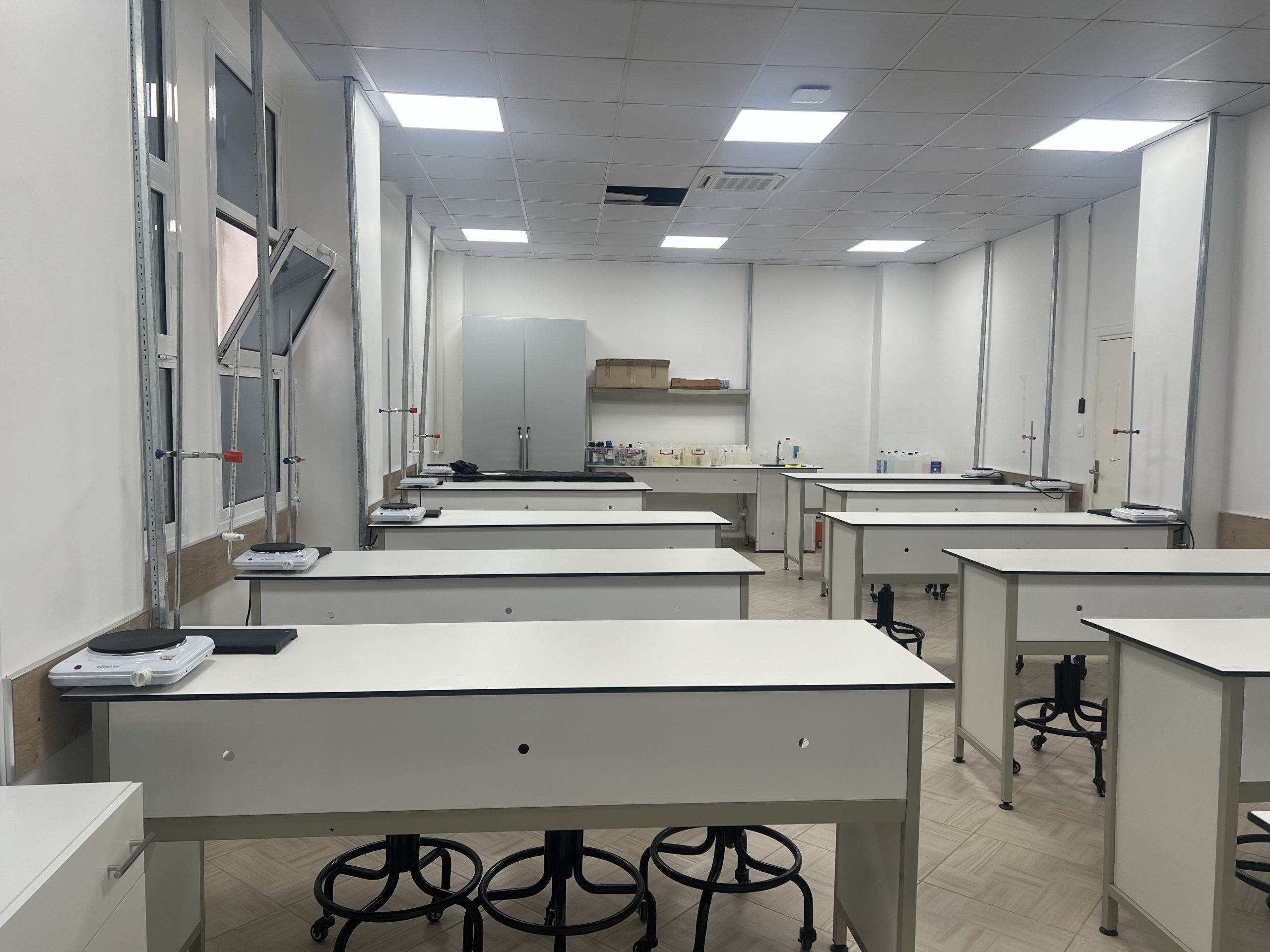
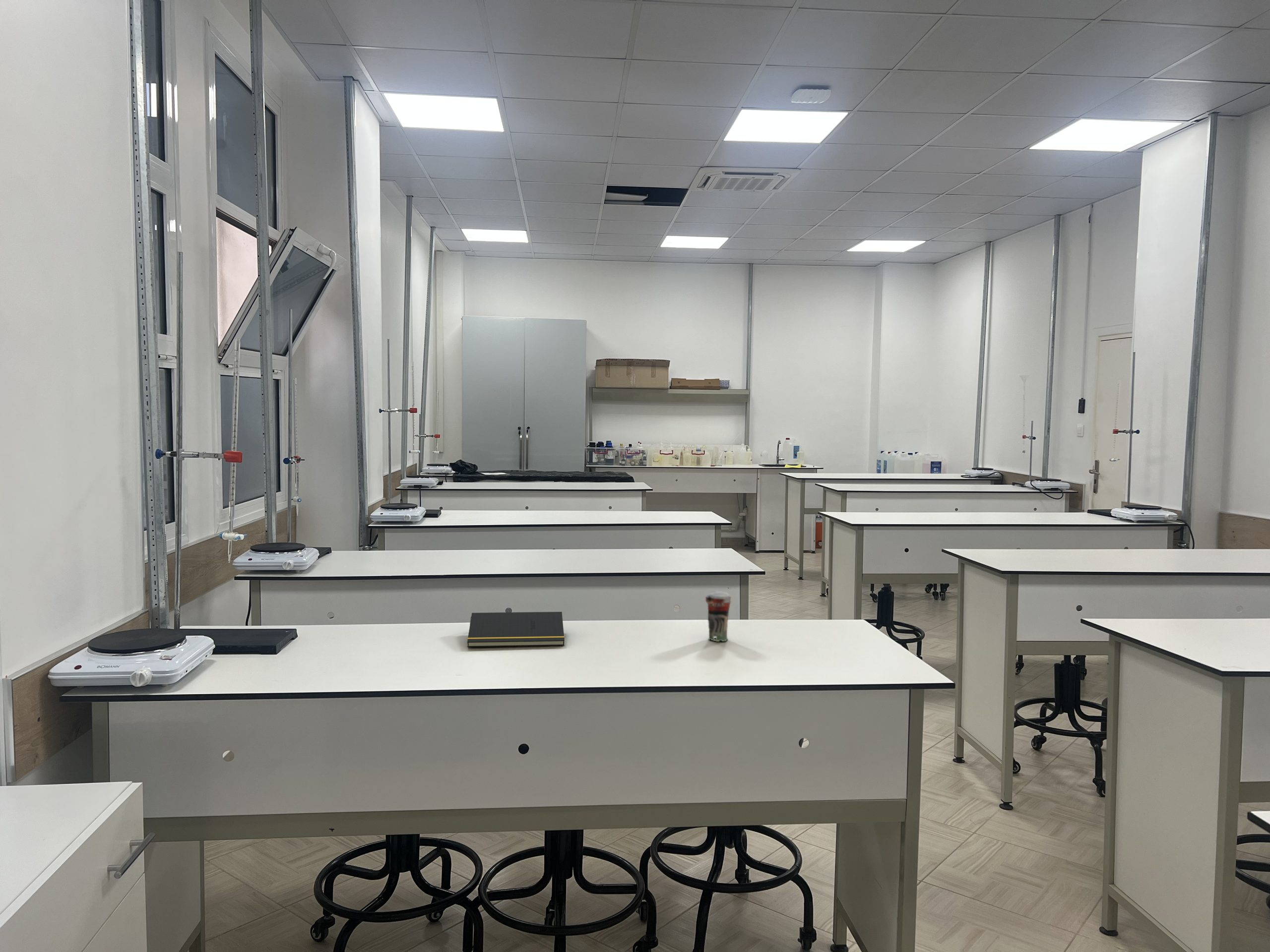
+ notepad [467,611,565,648]
+ beverage cup [705,591,731,642]
